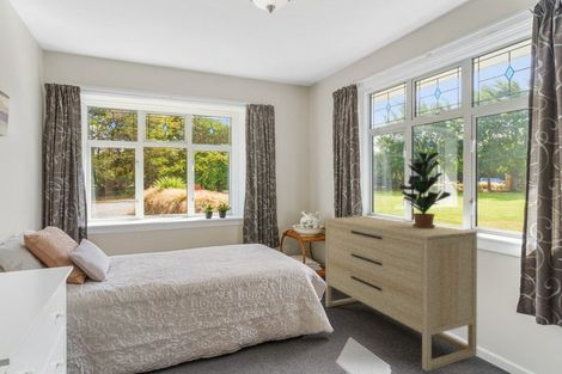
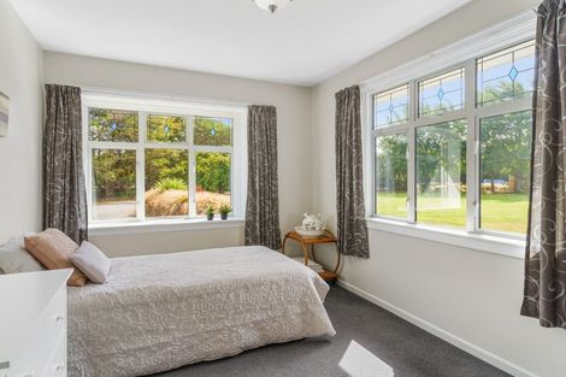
- potted plant [399,151,452,228]
- dresser [324,215,478,373]
